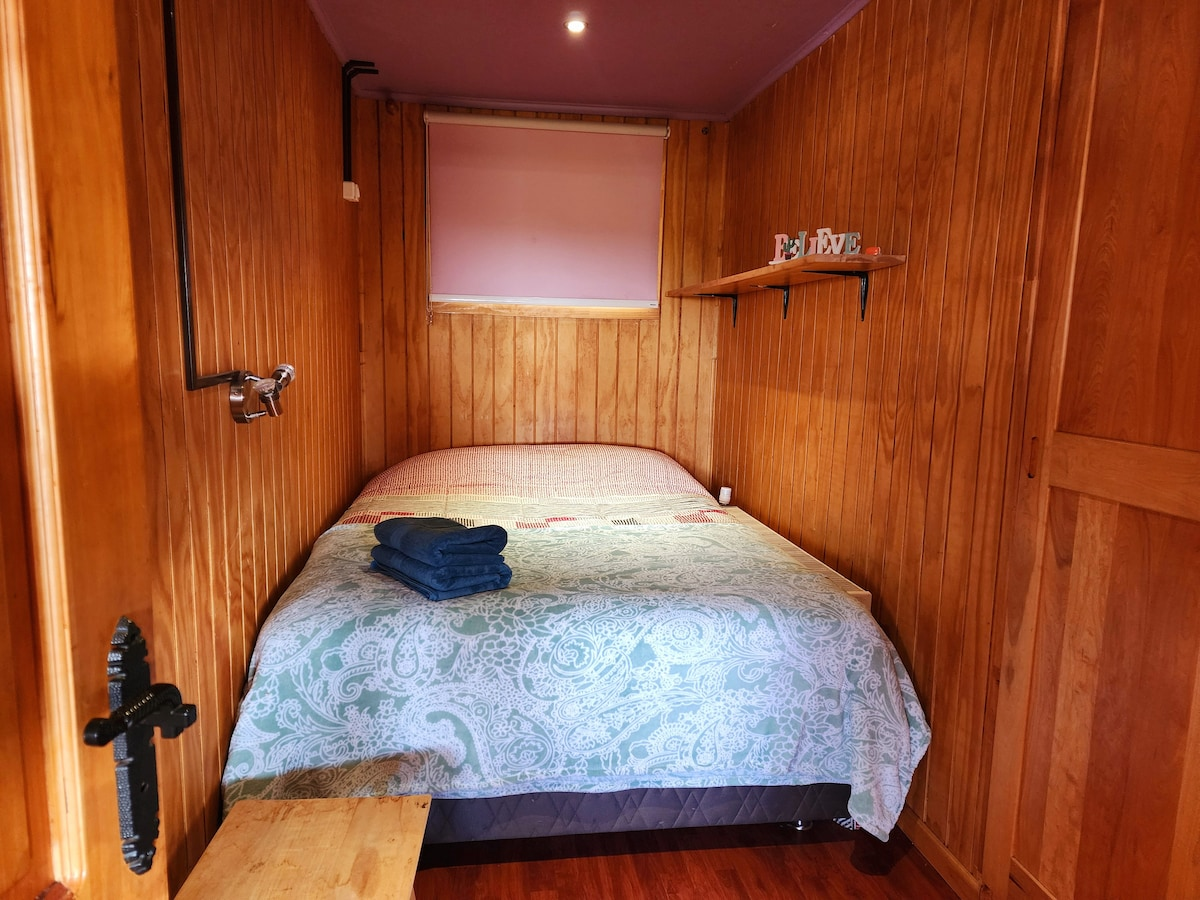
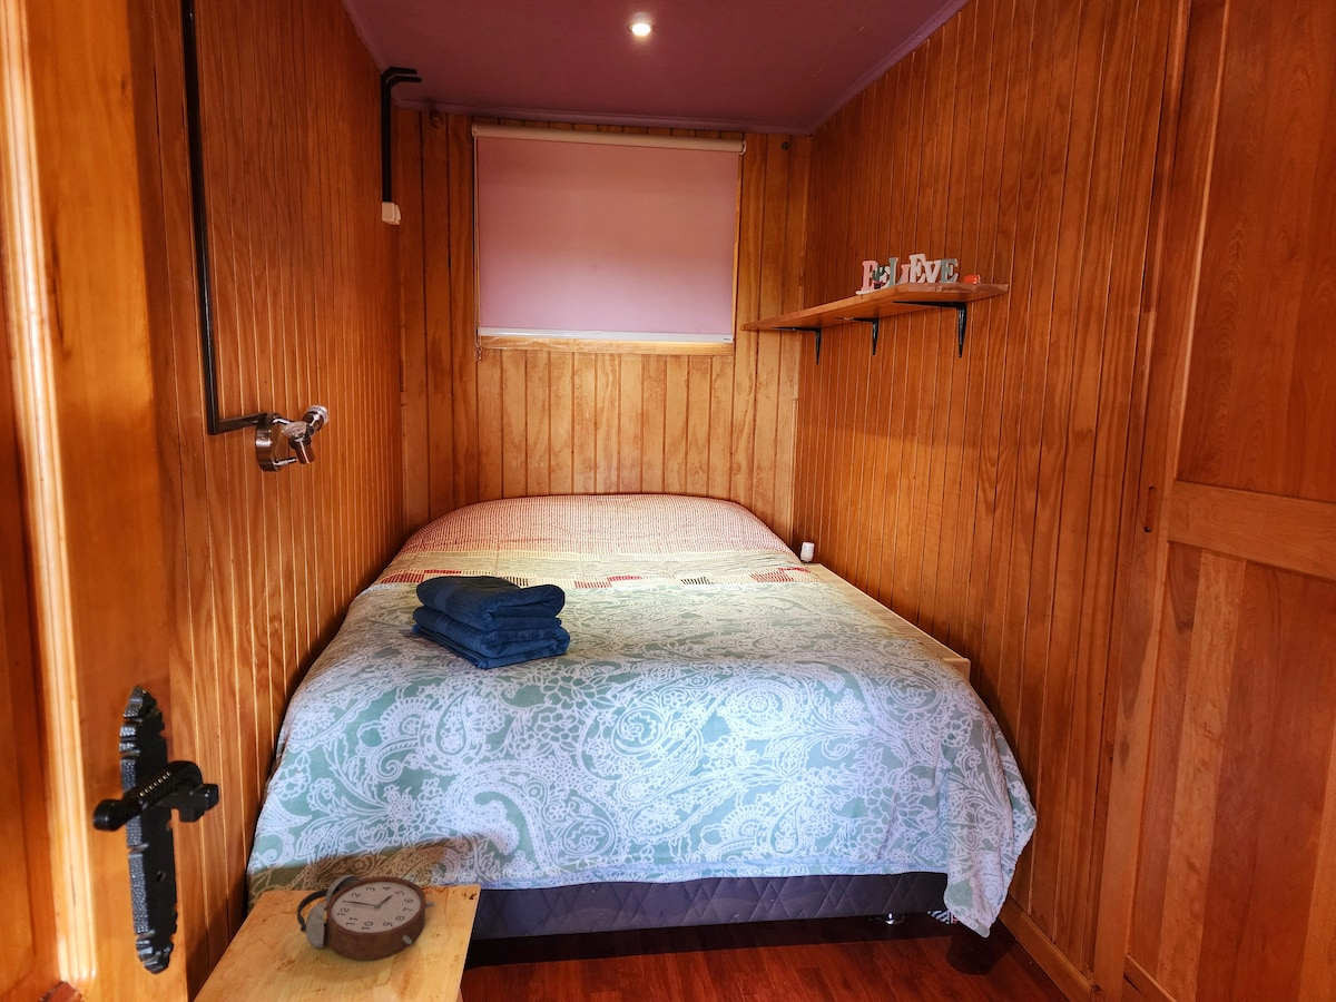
+ alarm clock [296,874,435,961]
